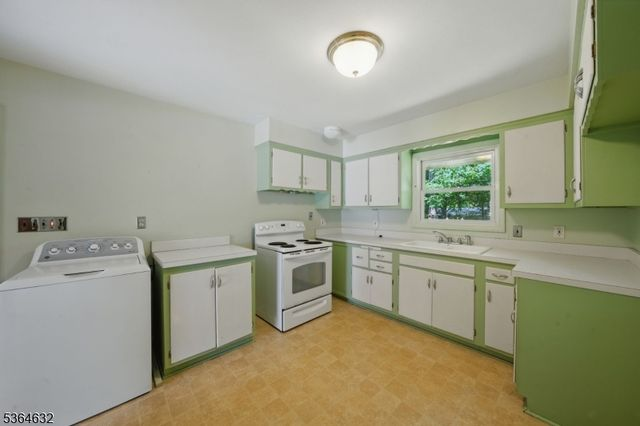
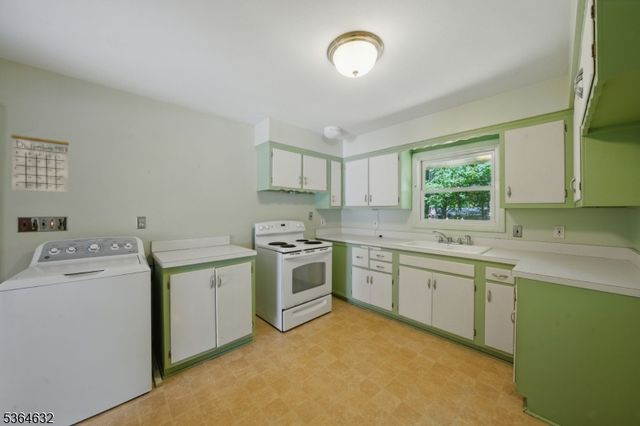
+ calendar [10,127,70,193]
